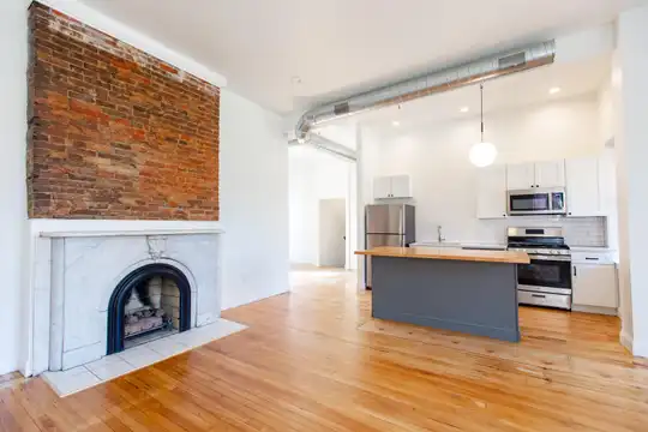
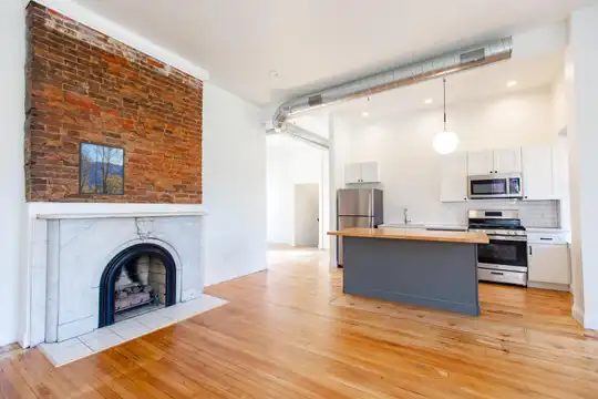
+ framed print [78,140,125,196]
